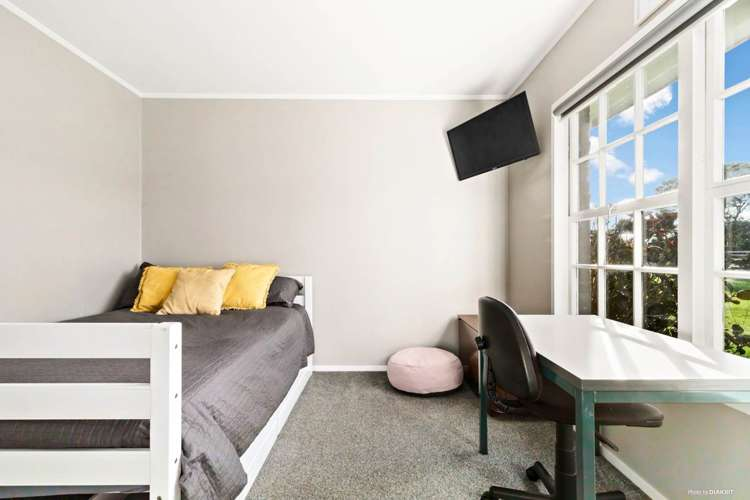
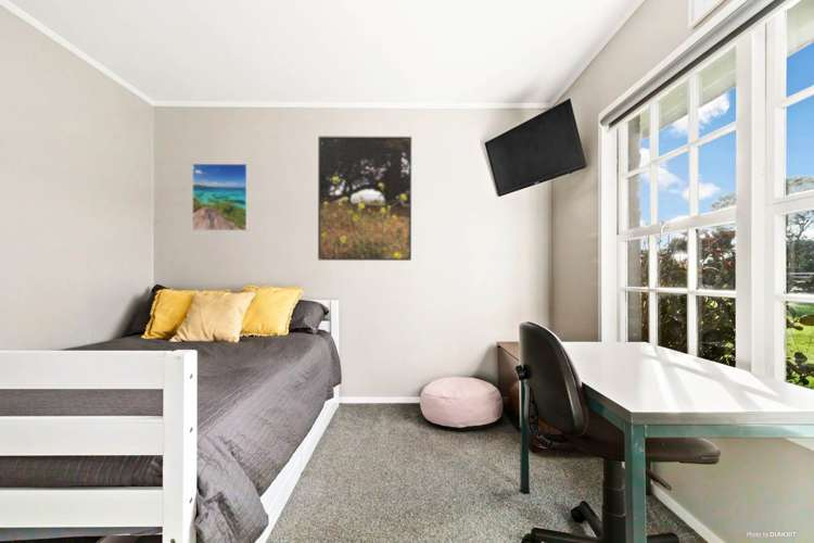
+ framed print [317,135,412,262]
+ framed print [191,163,250,231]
